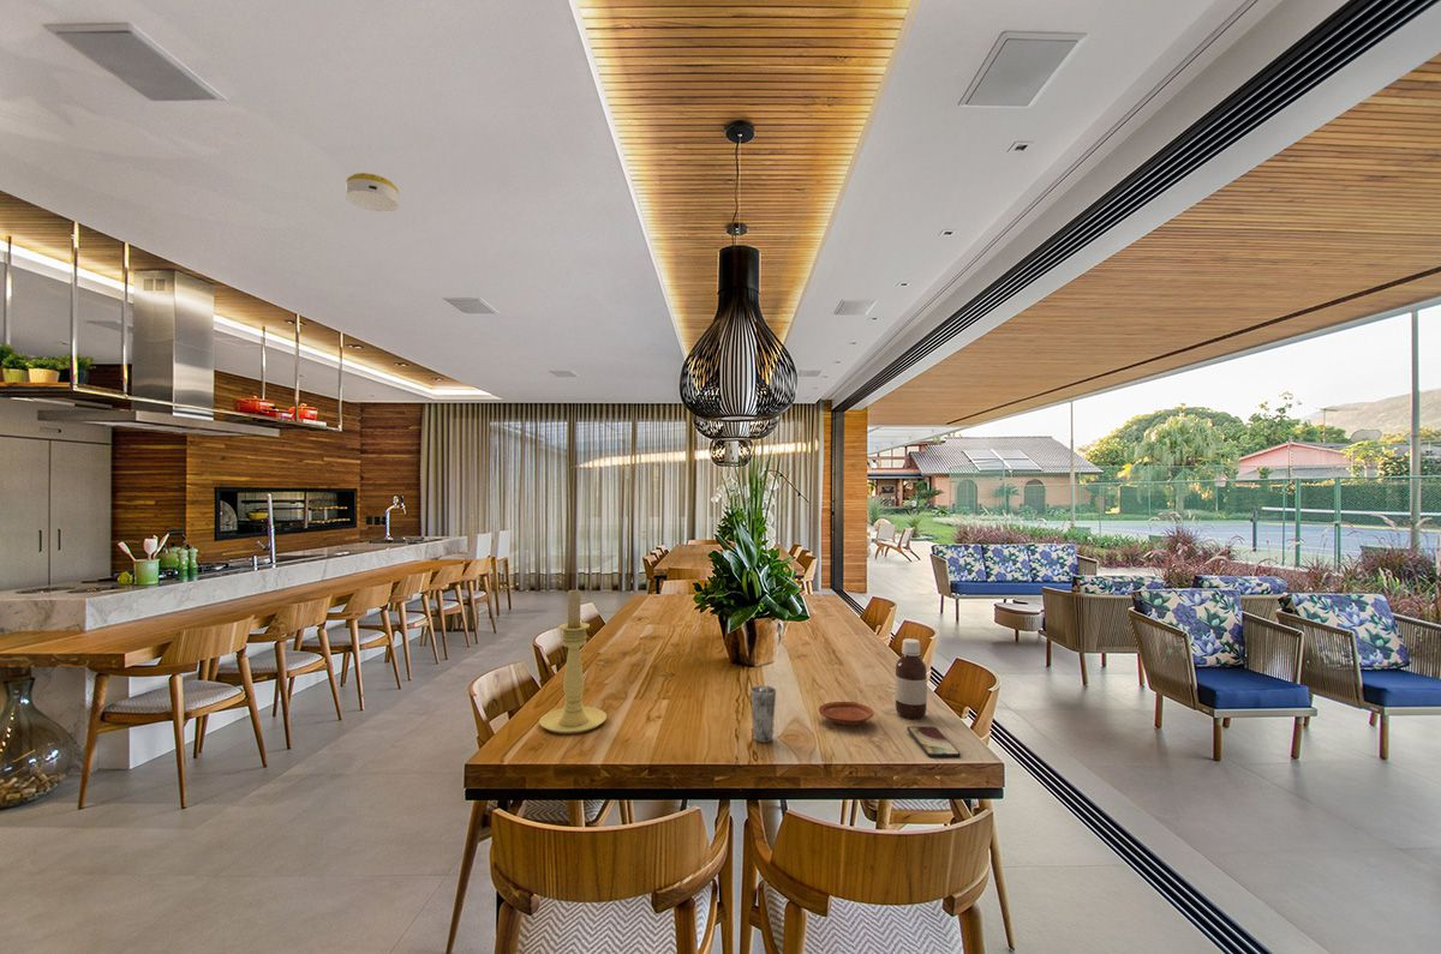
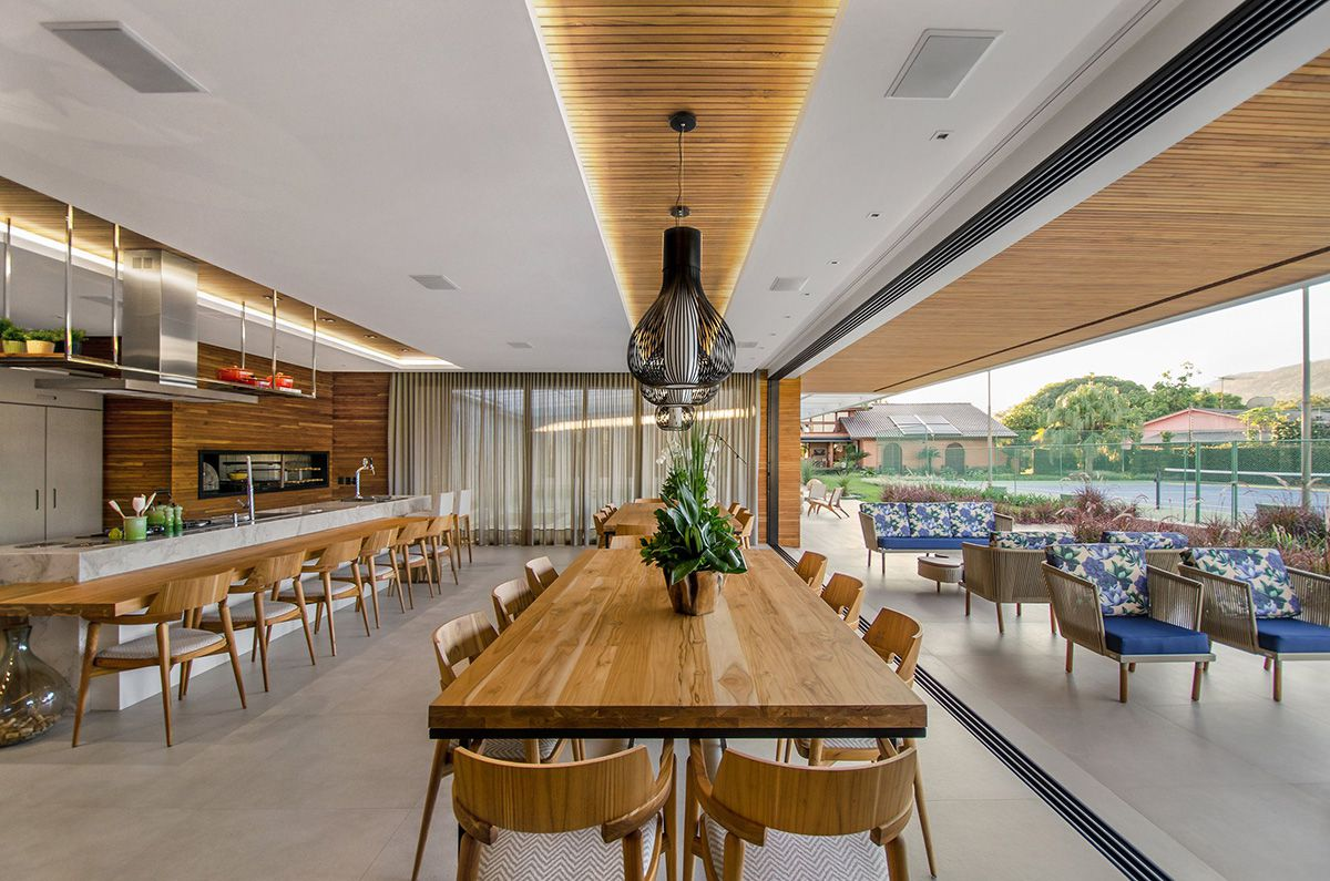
- smartphone [905,725,962,758]
- bottle [895,637,928,720]
- plate [818,701,875,727]
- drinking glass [749,684,777,744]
- candle holder [538,587,608,734]
- smoke detector [345,172,400,212]
